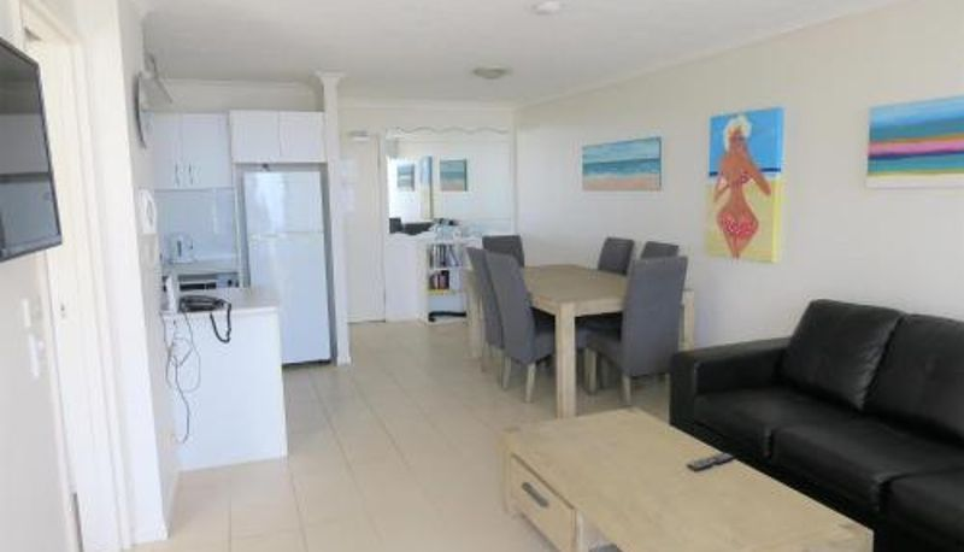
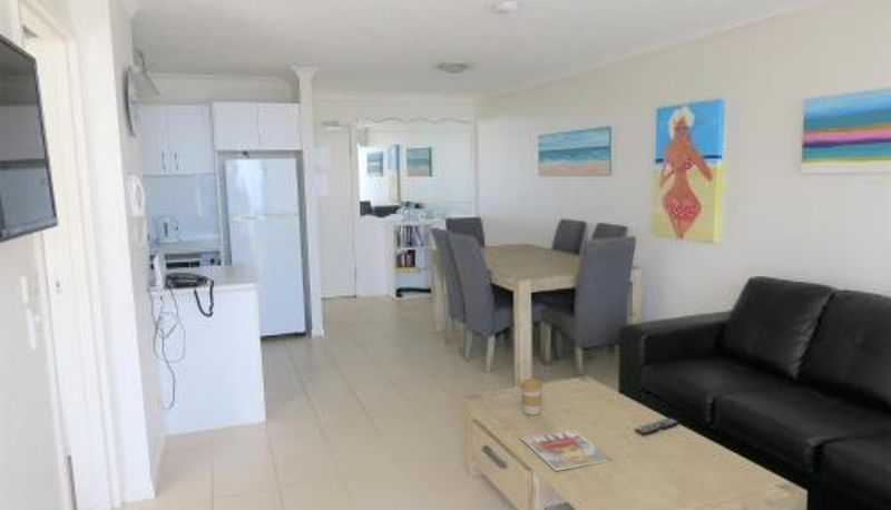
+ magazine [519,429,609,472]
+ coffee cup [519,377,544,415]
